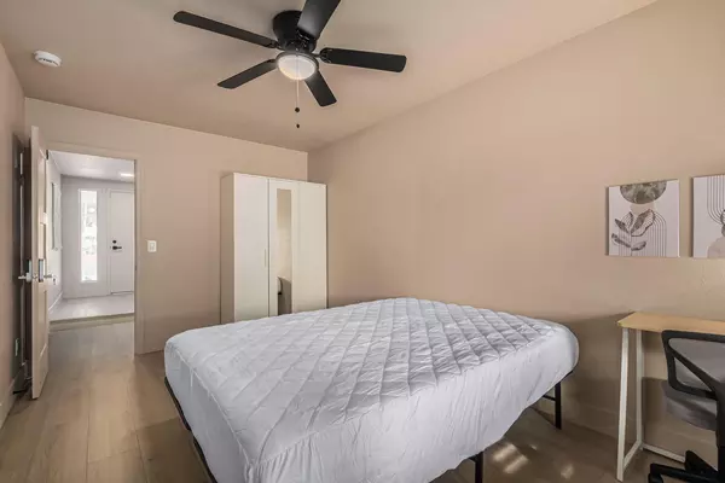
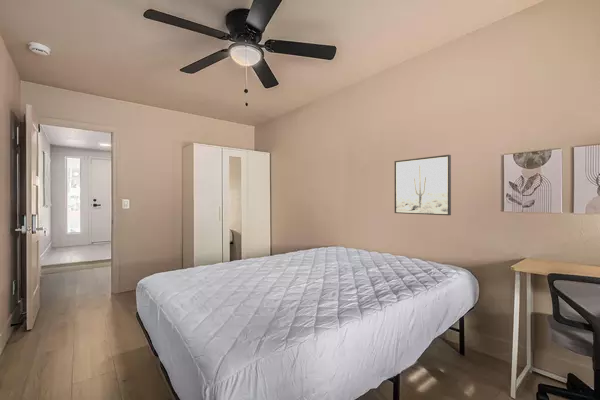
+ wall art [393,154,452,216]
